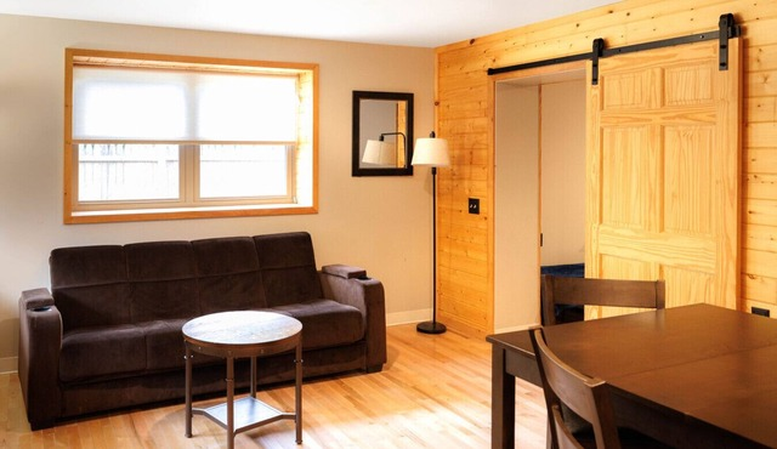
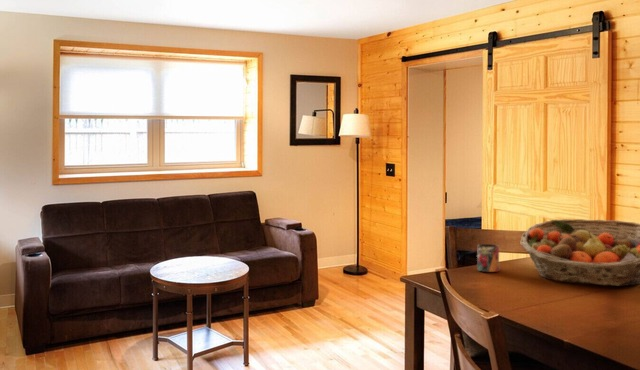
+ mug [476,243,500,273]
+ fruit basket [519,218,640,287]
